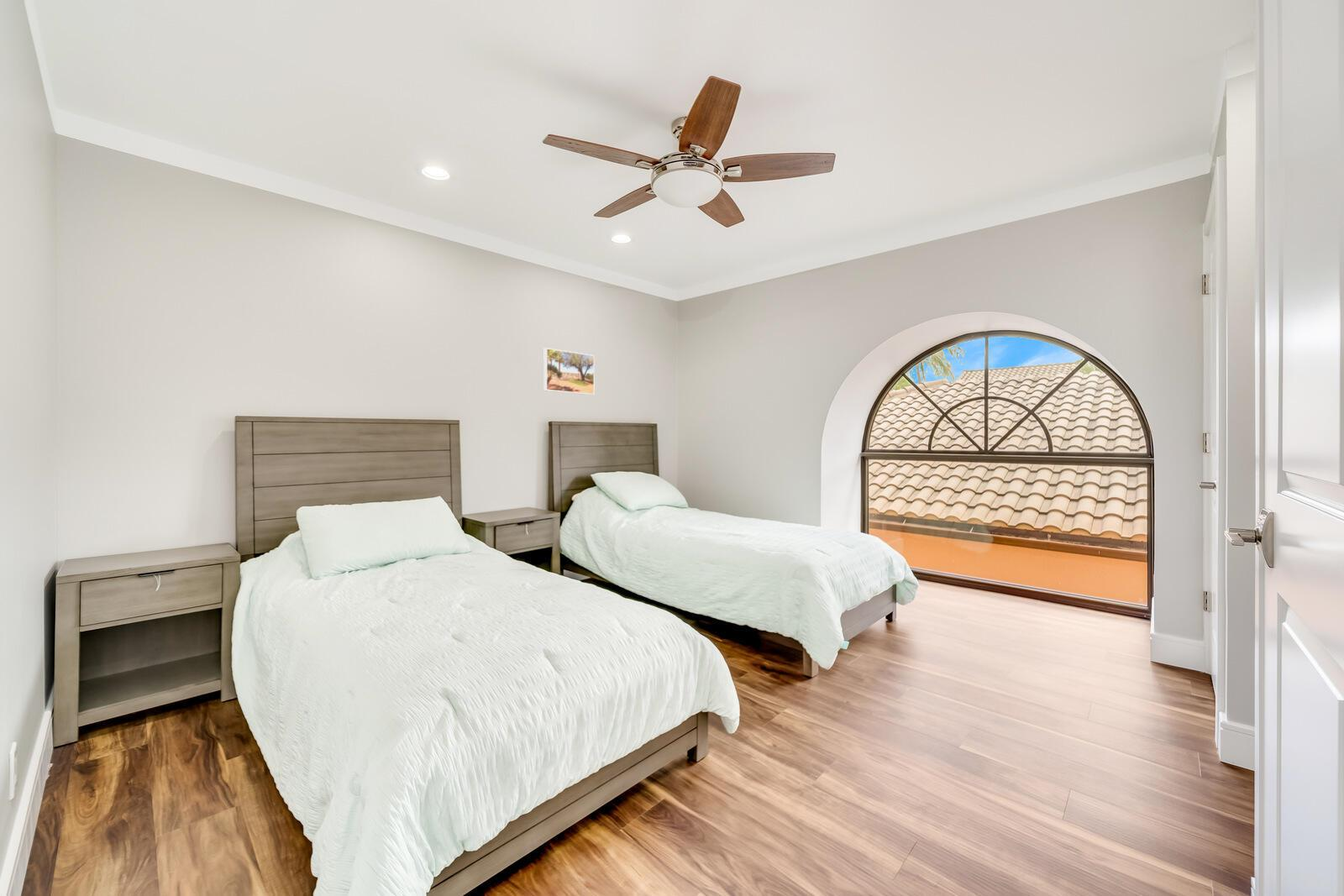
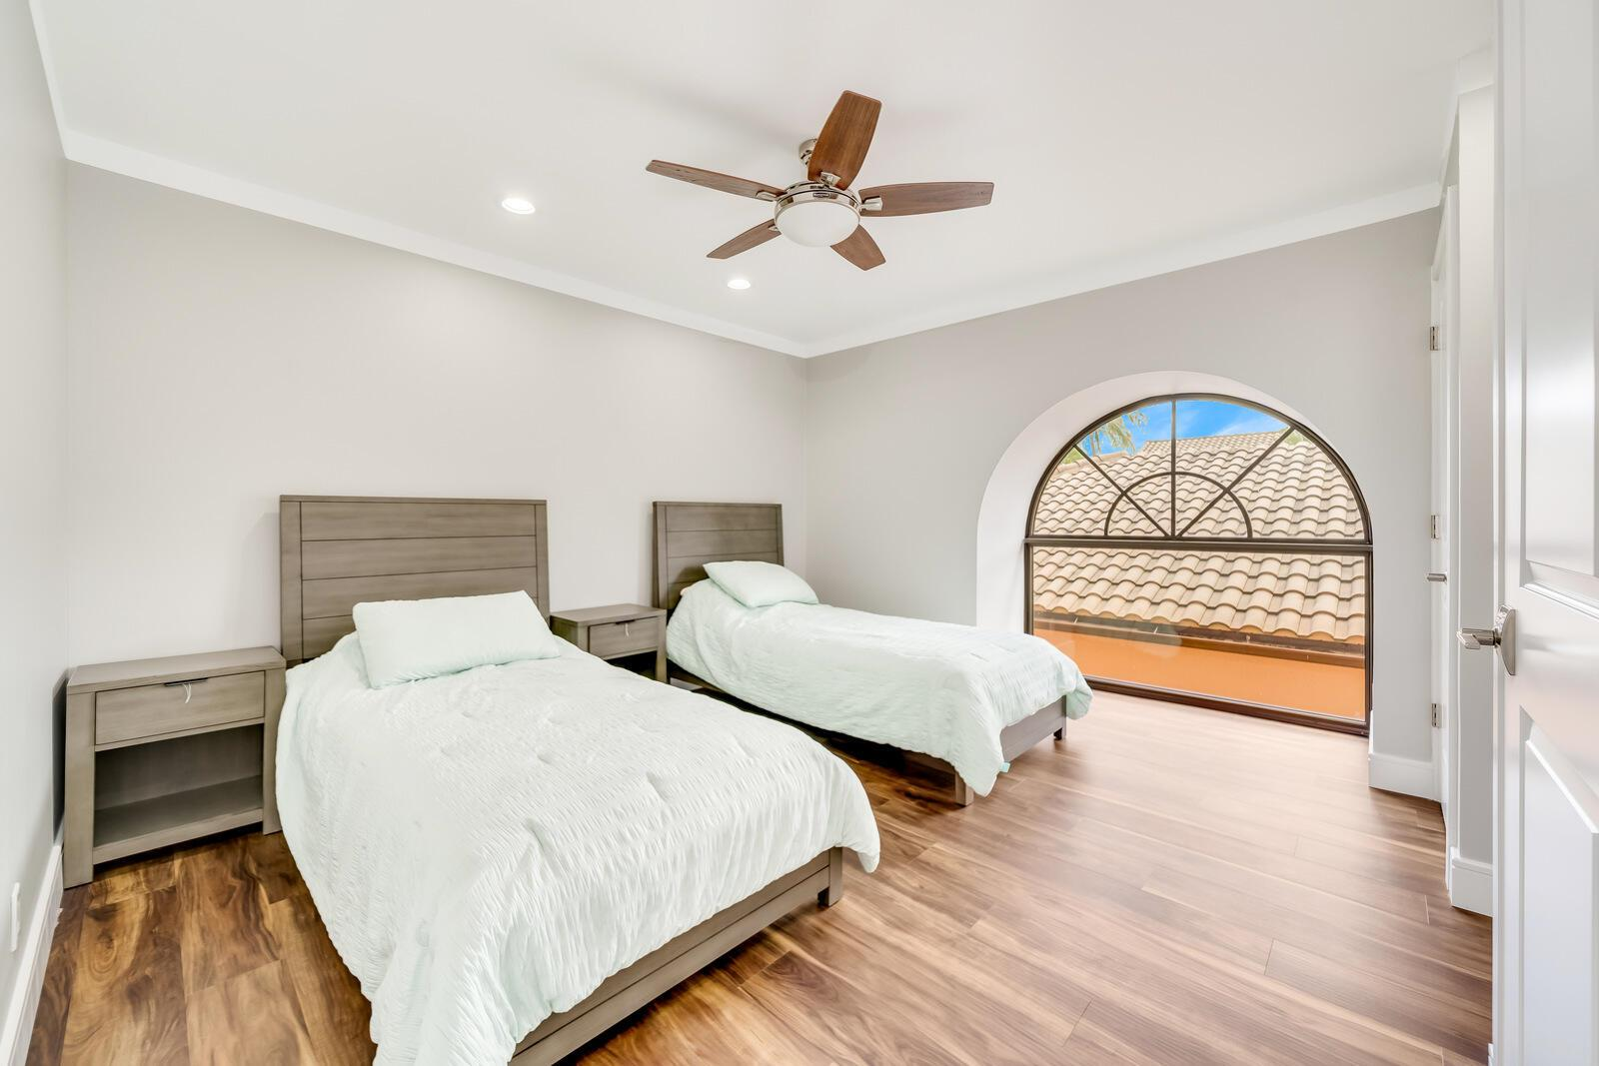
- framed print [543,347,596,396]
